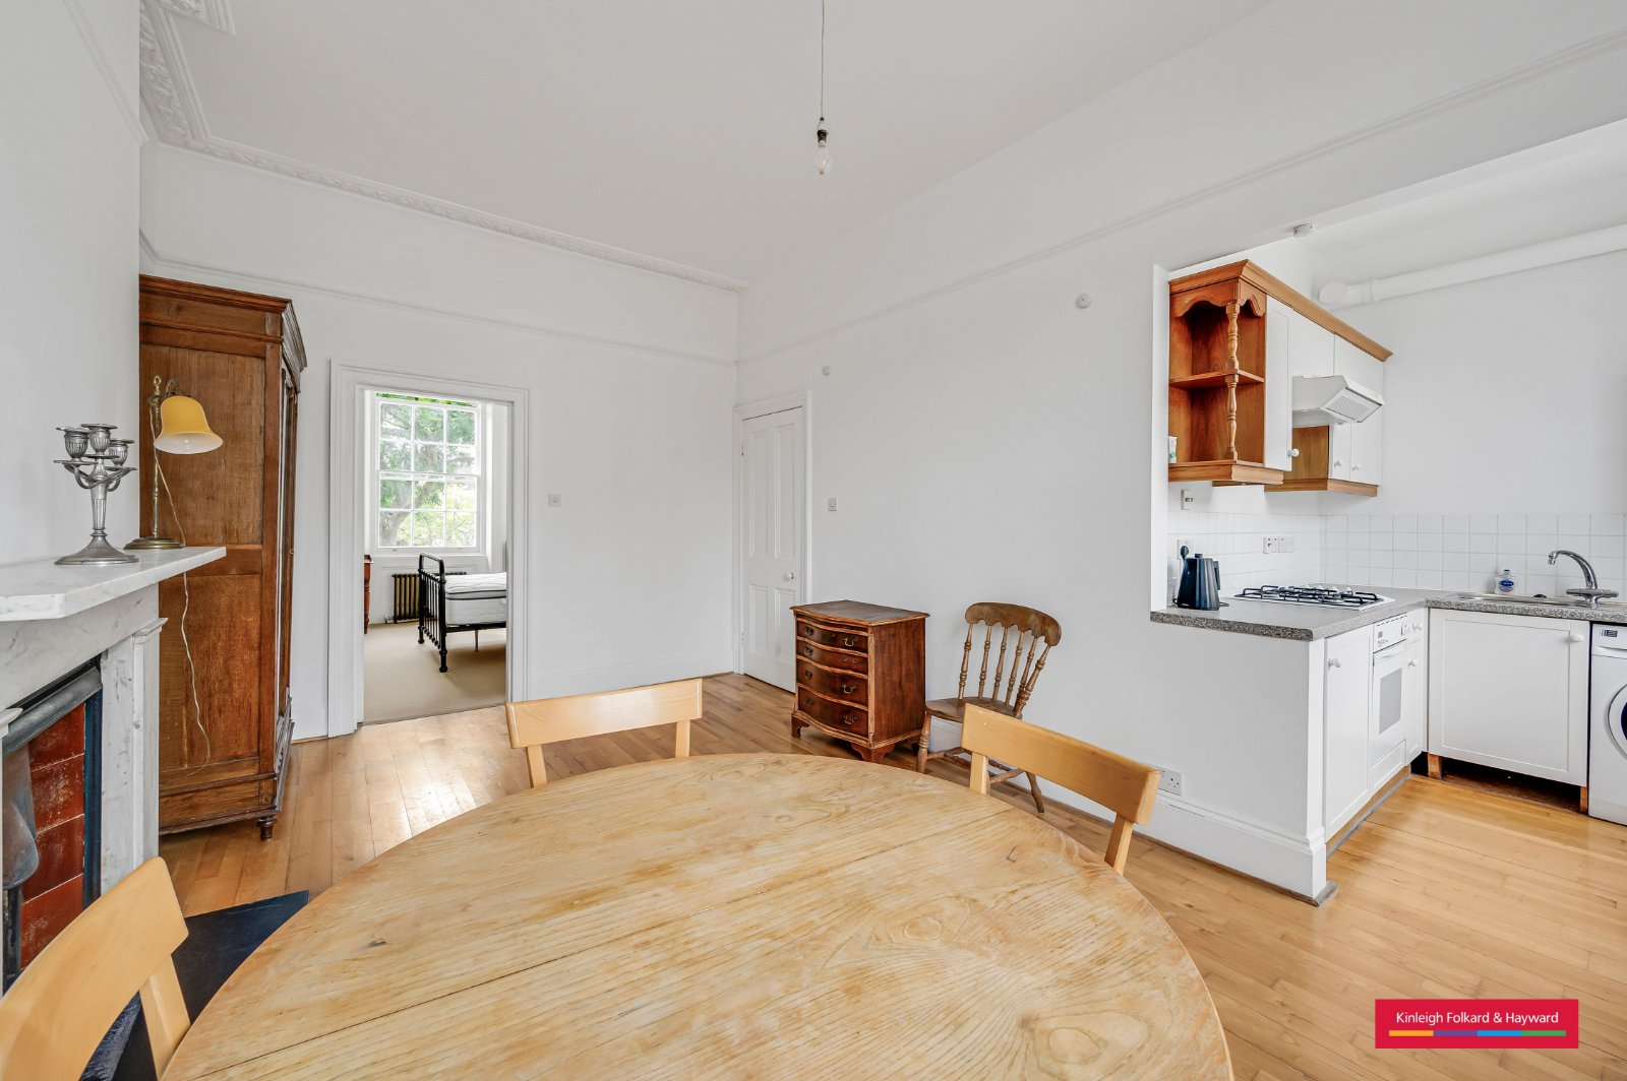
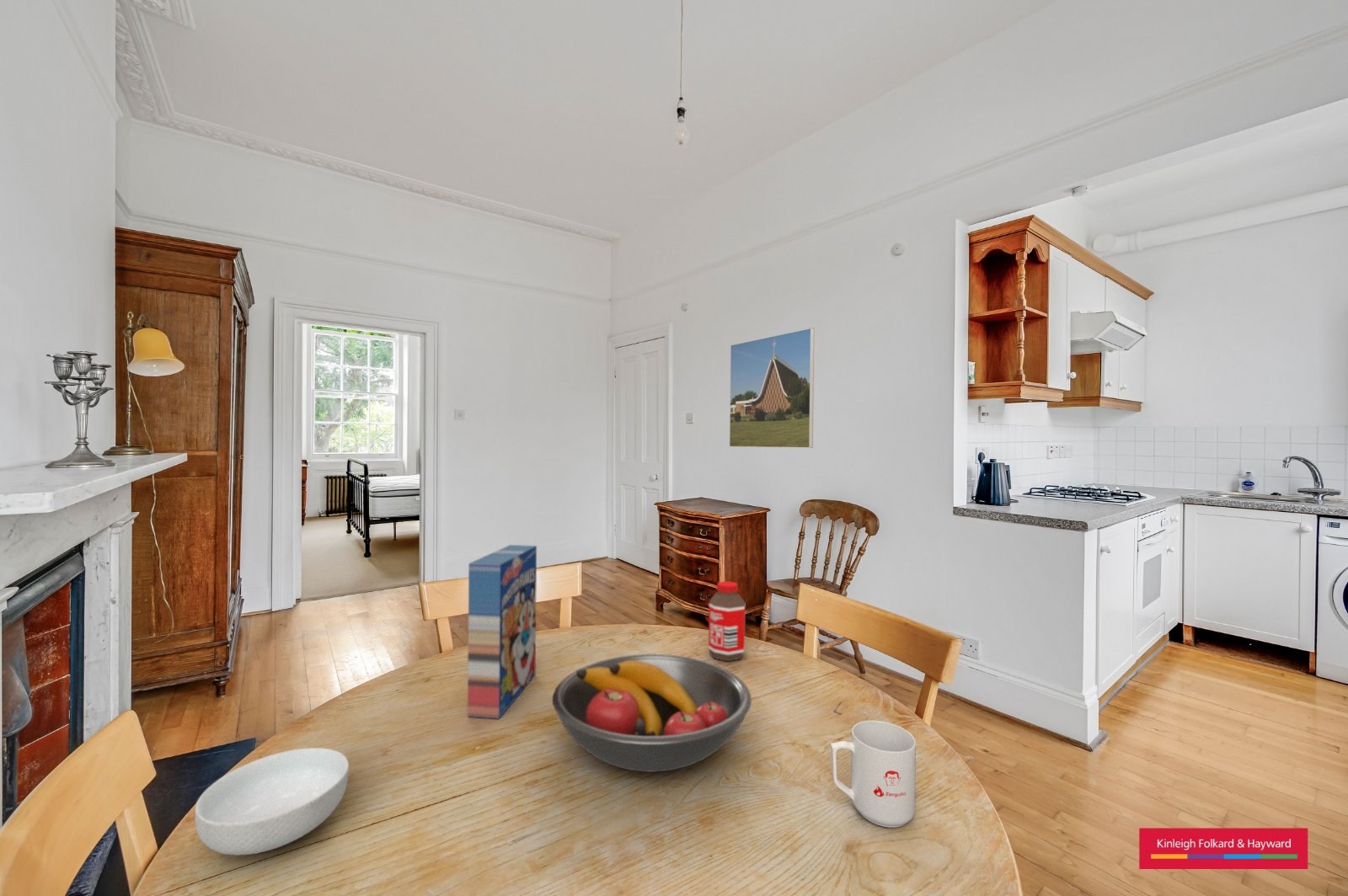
+ cereal bowl [194,747,350,856]
+ fruit bowl [552,653,752,772]
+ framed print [729,327,815,449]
+ mug [830,720,917,829]
+ bottle [708,580,746,662]
+ cereal box [467,544,538,720]
